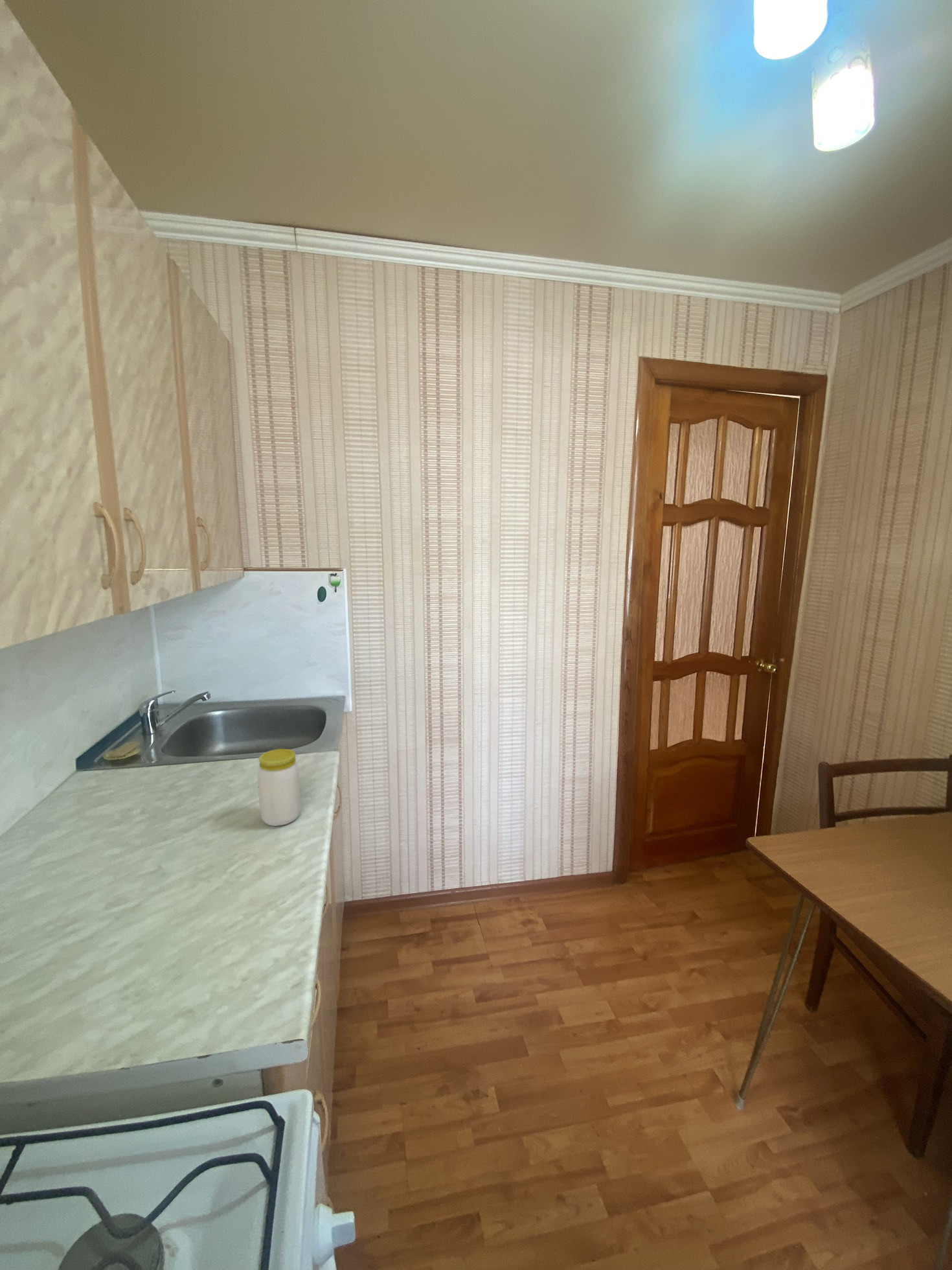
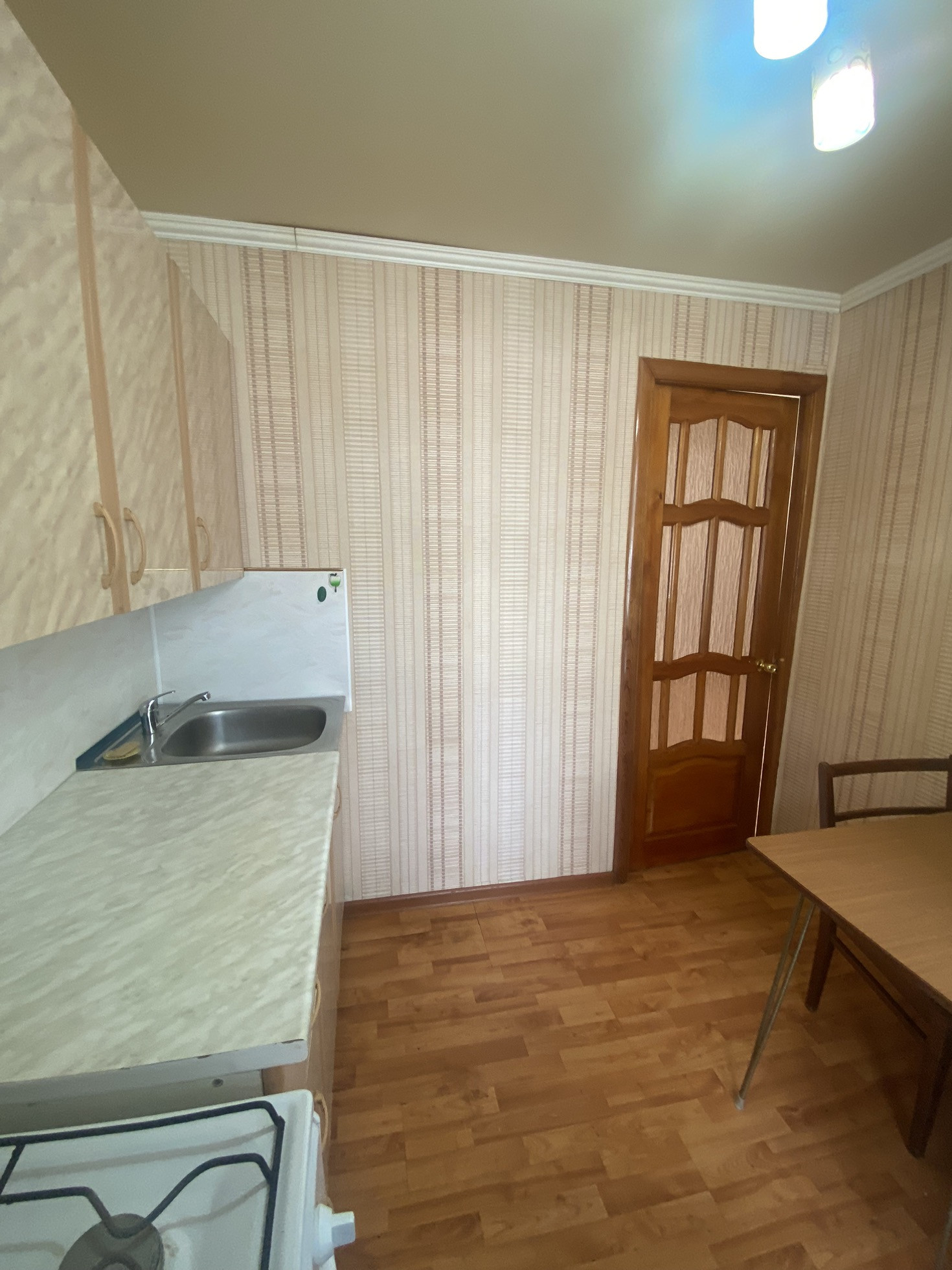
- jar [257,748,302,827]
